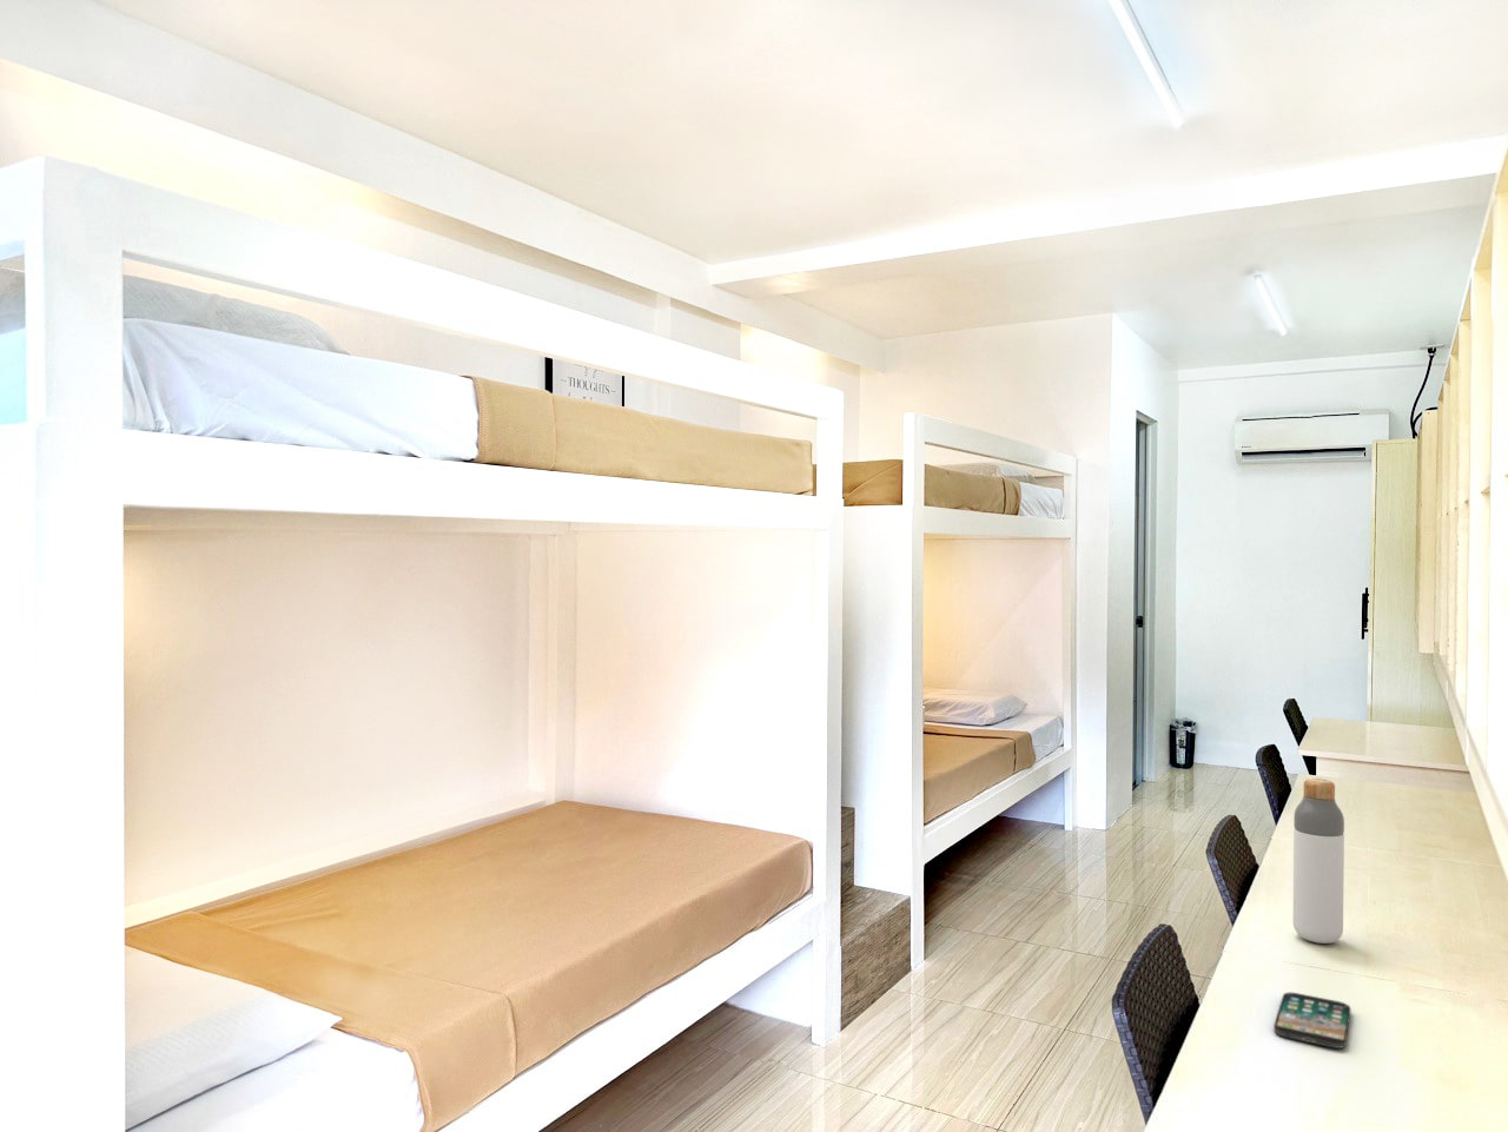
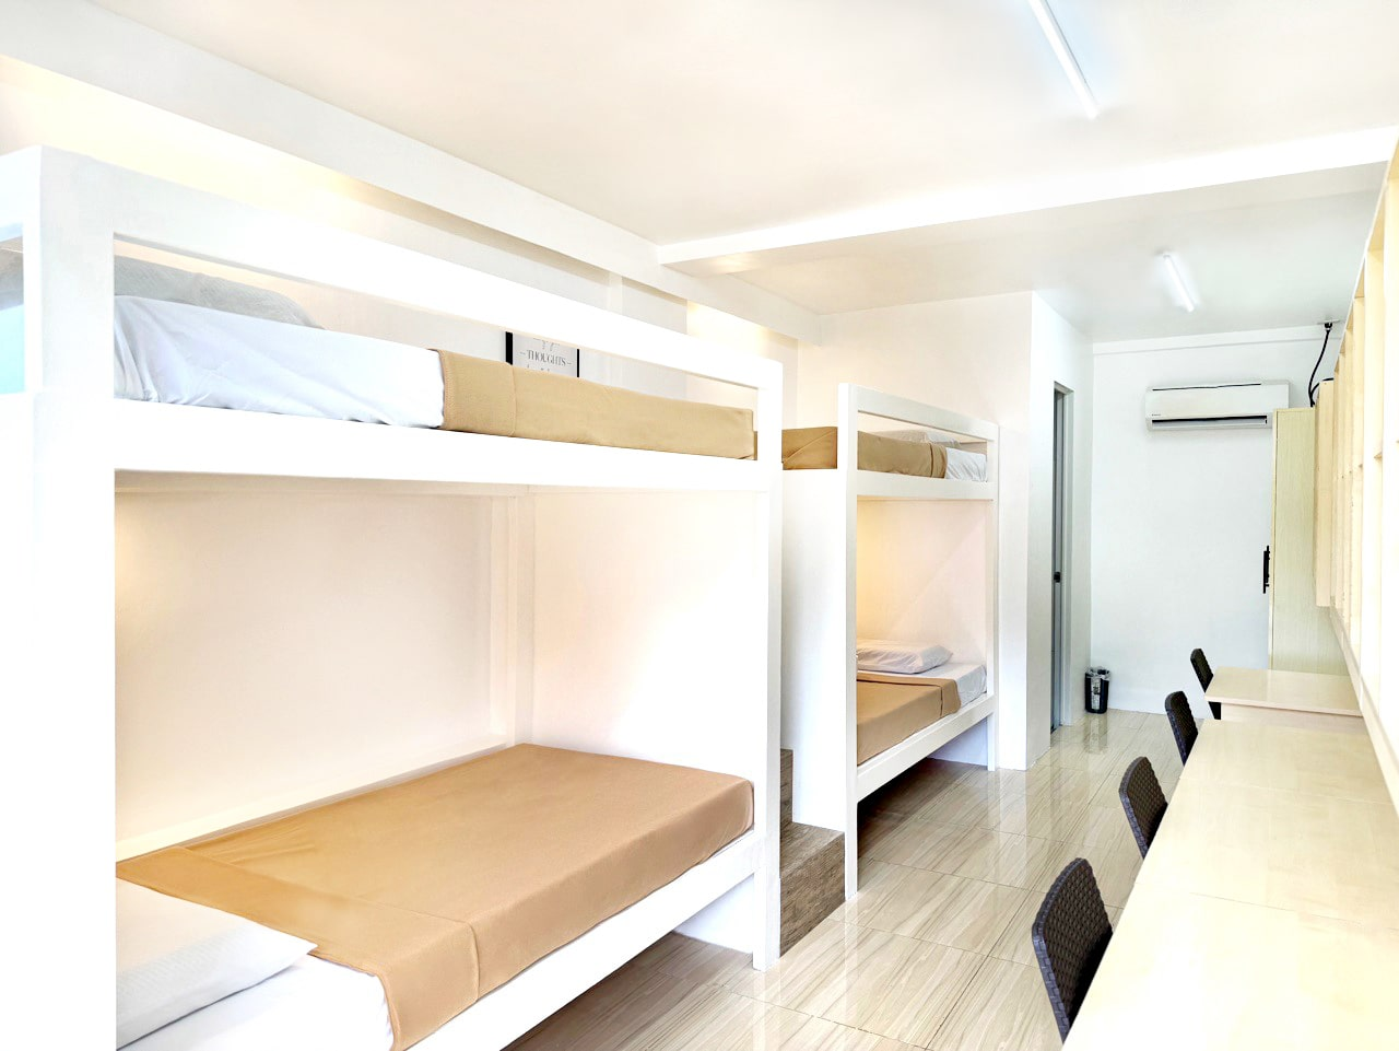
- bottle [1292,778,1345,944]
- smartphone [1273,992,1352,1050]
